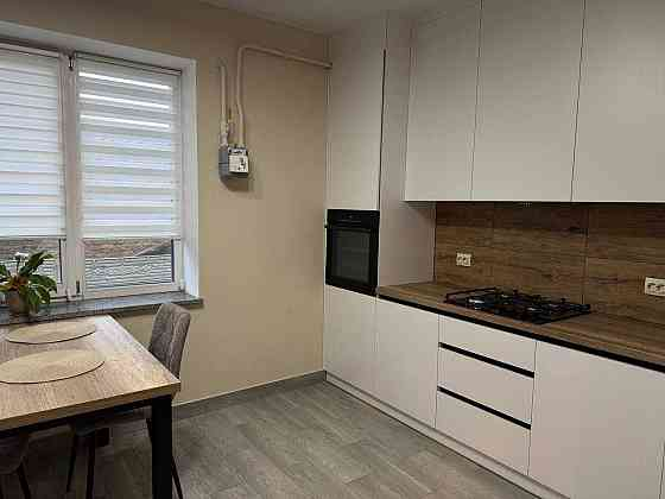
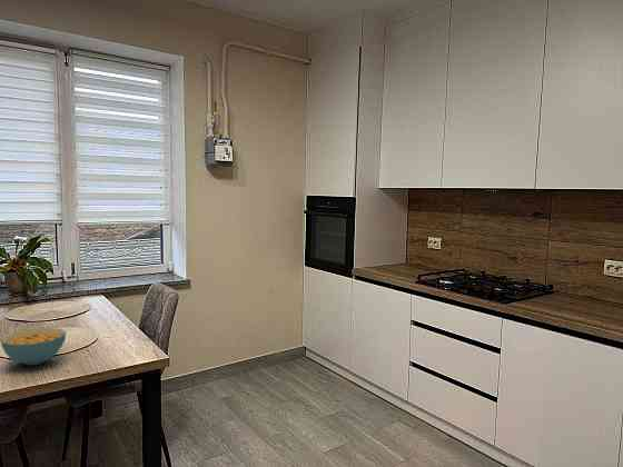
+ cereal bowl [0,327,67,366]
